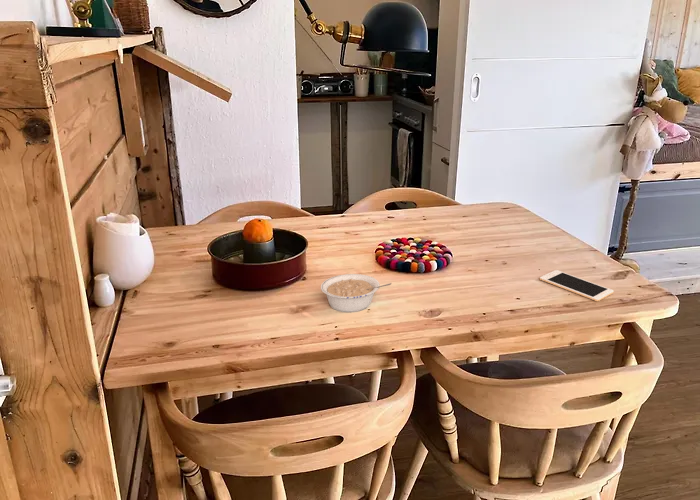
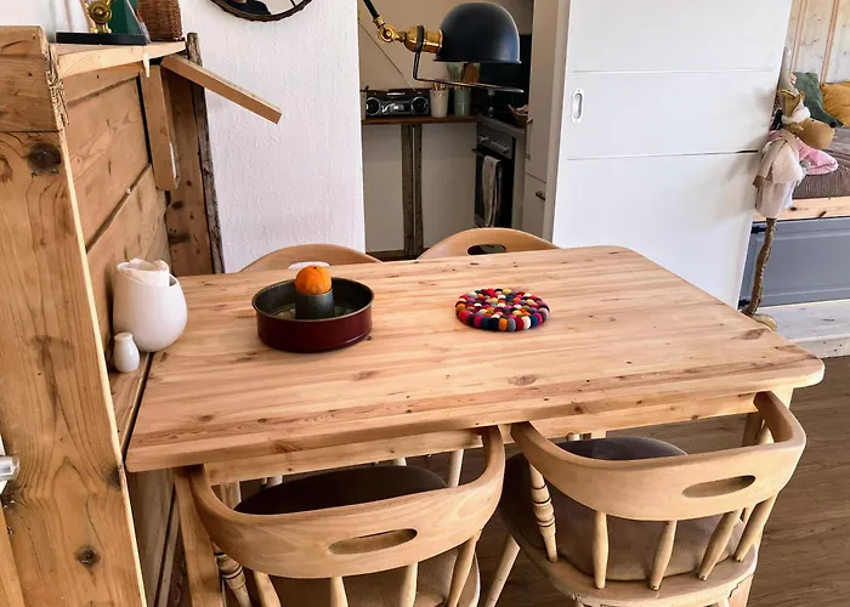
- cell phone [539,269,615,302]
- legume [320,273,392,313]
